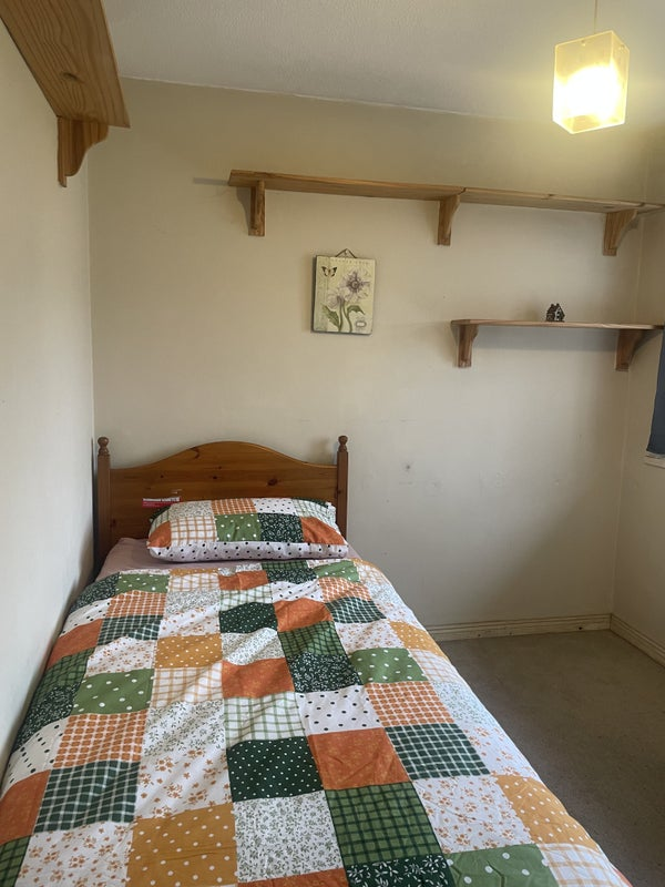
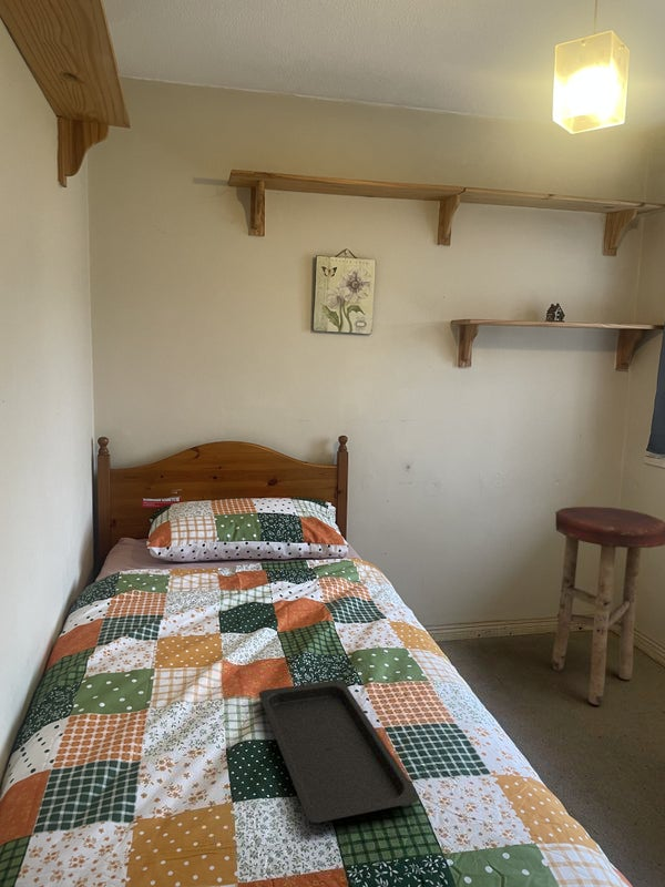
+ stool [551,506,665,706]
+ serving tray [258,679,420,824]
